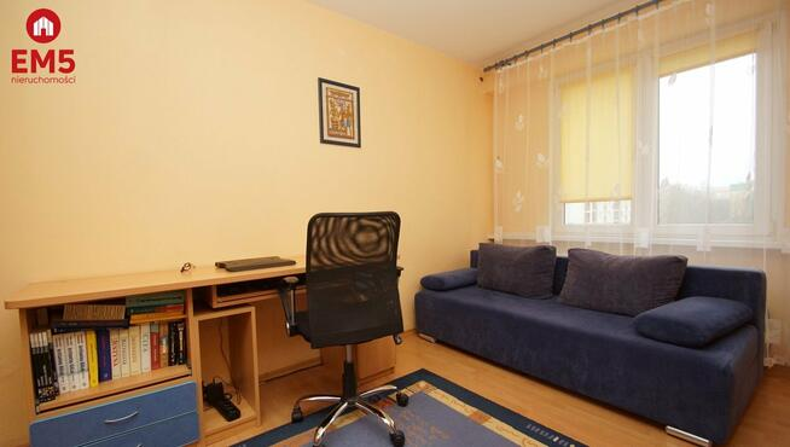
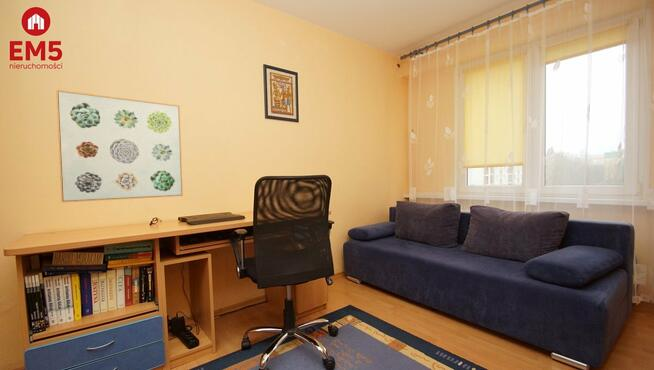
+ wall art [55,89,184,203]
